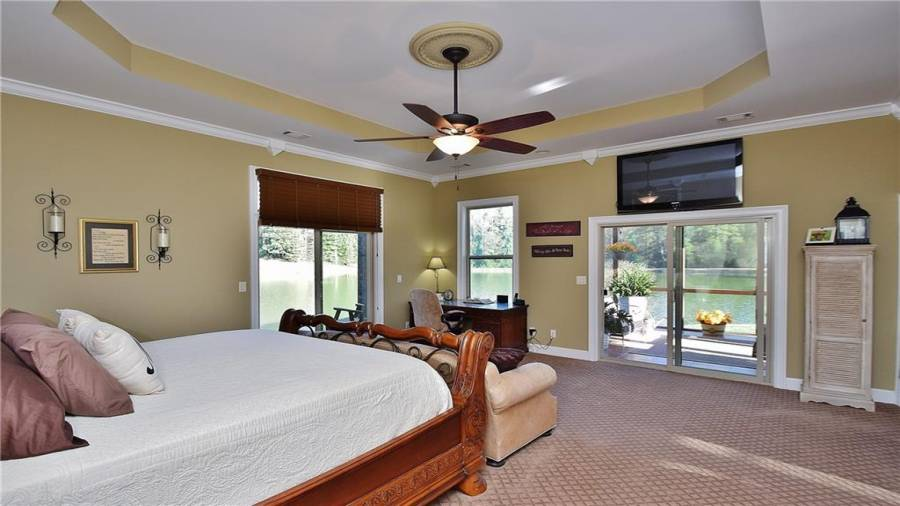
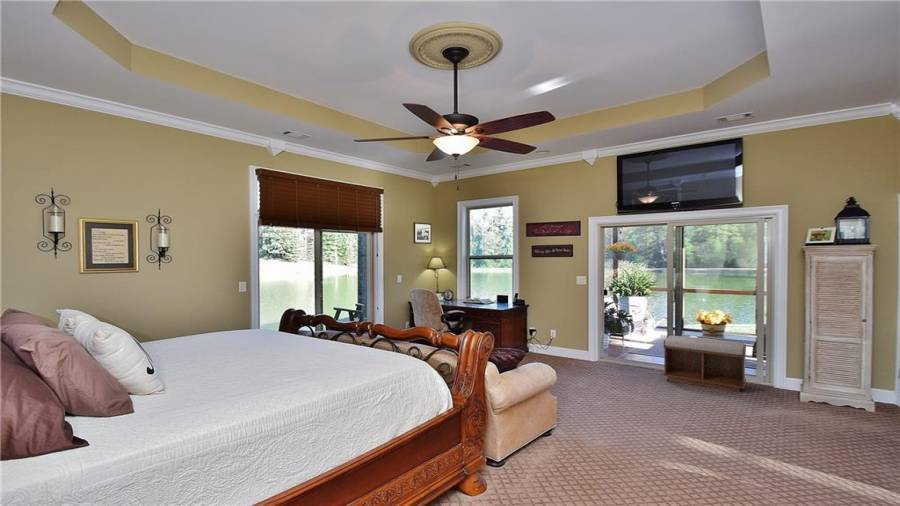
+ picture frame [412,221,432,245]
+ bench [662,335,747,393]
